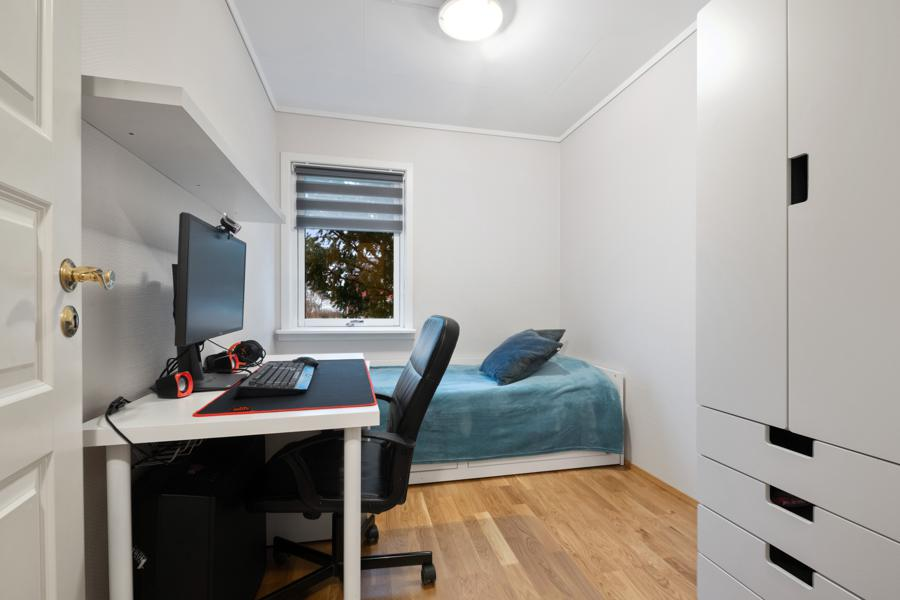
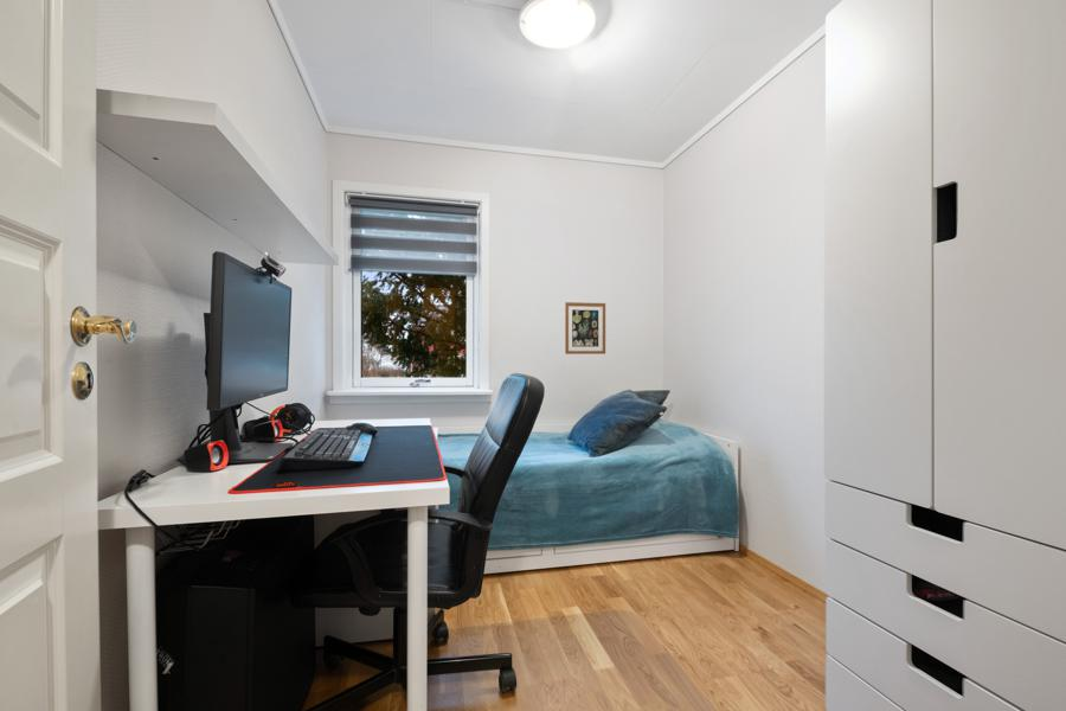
+ wall art [564,301,606,356]
